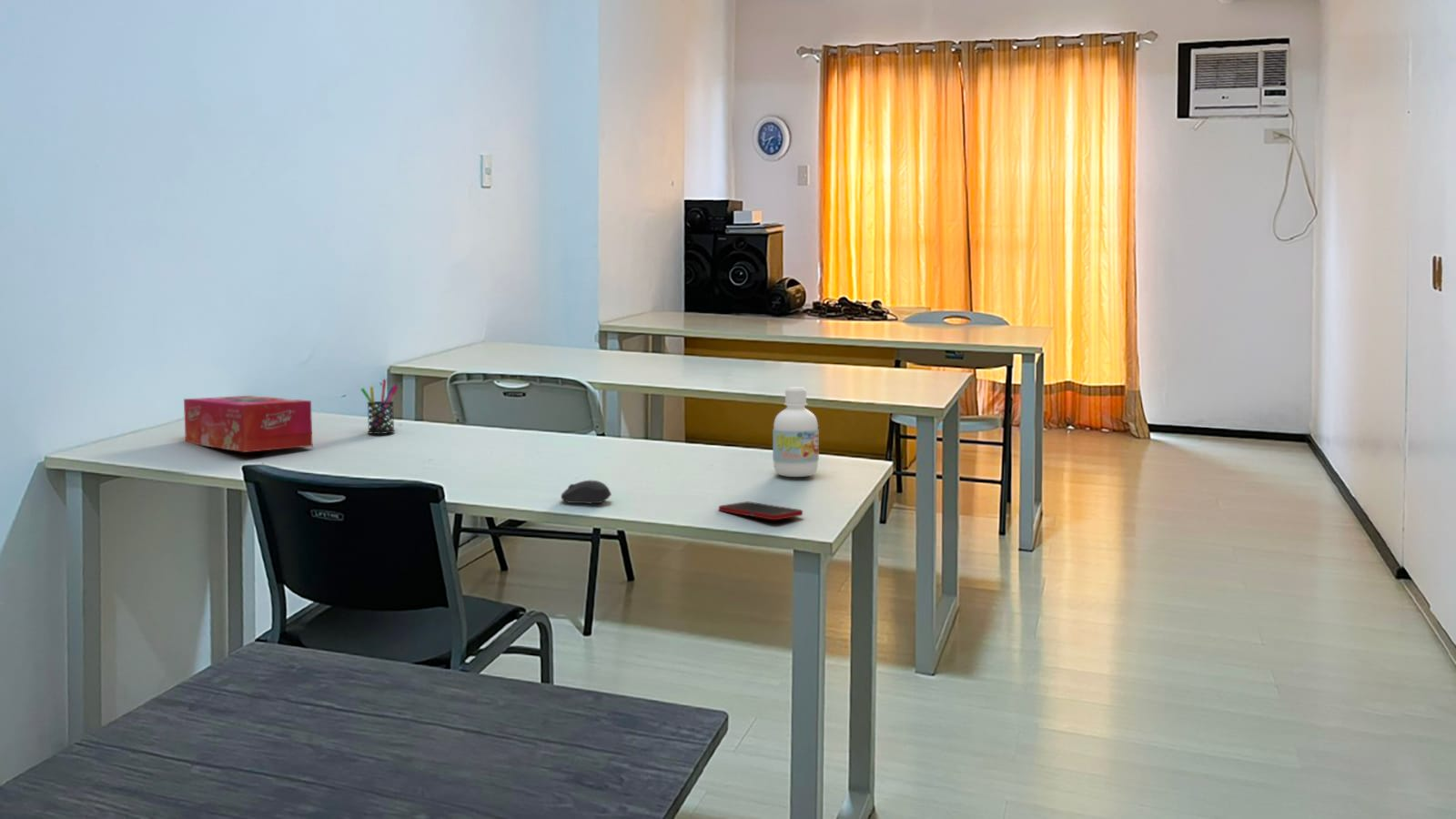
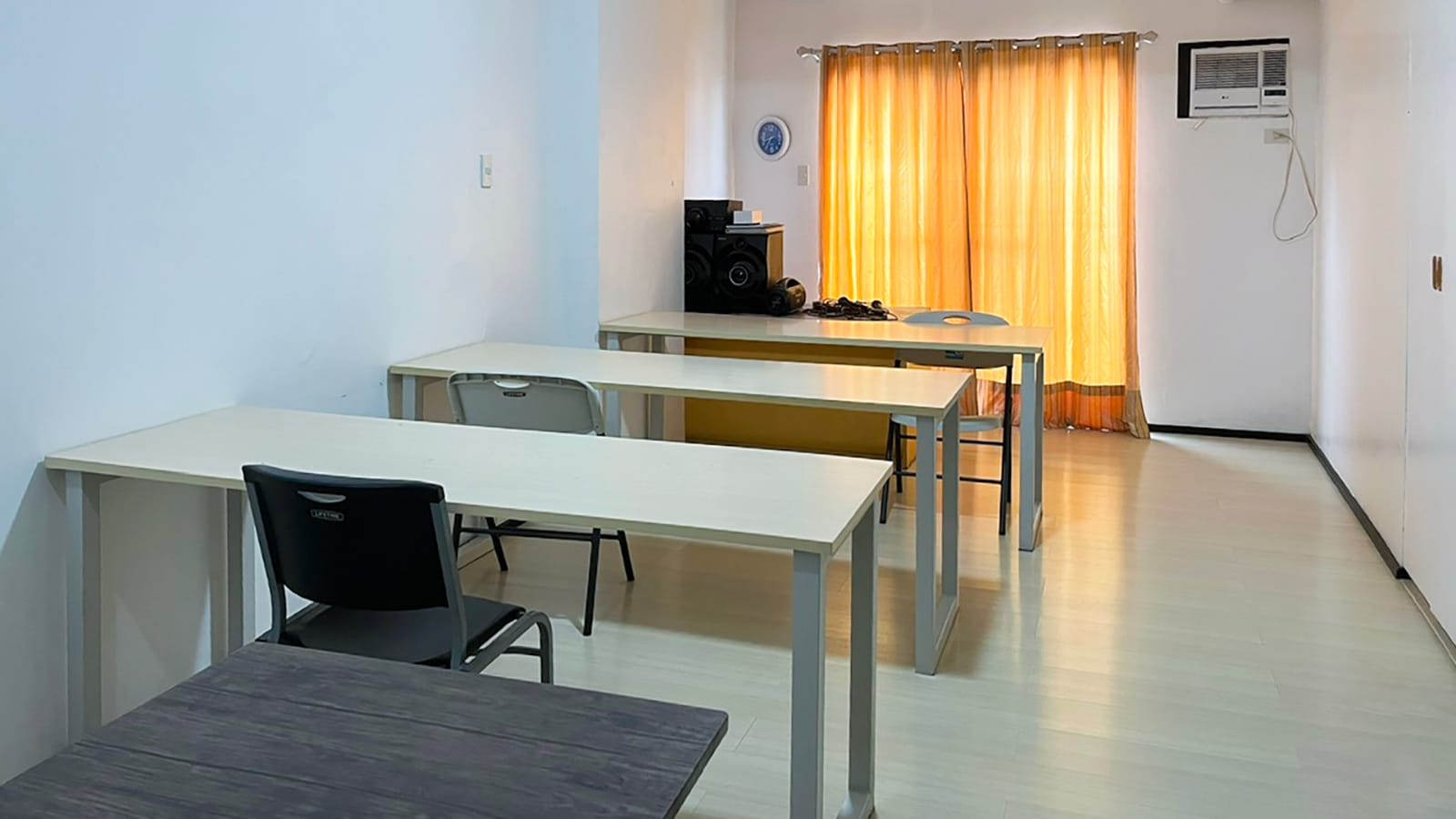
- cell phone [718,501,804,521]
- bottle [772,386,820,478]
- pen holder [360,379,399,435]
- computer mouse [560,480,612,504]
- tissue box [183,395,313,453]
